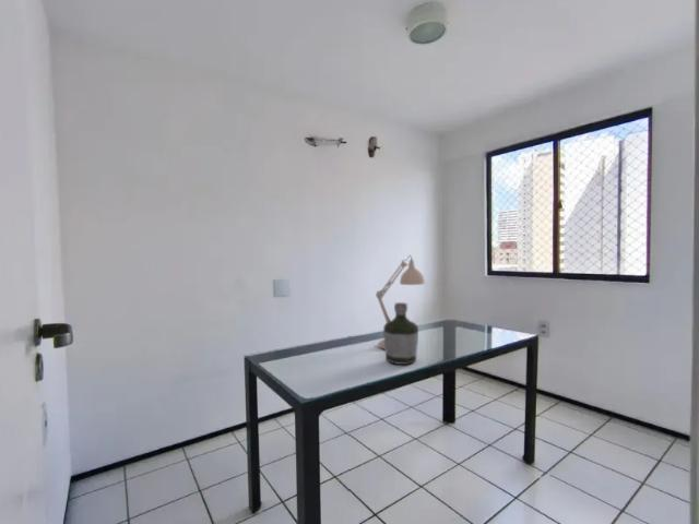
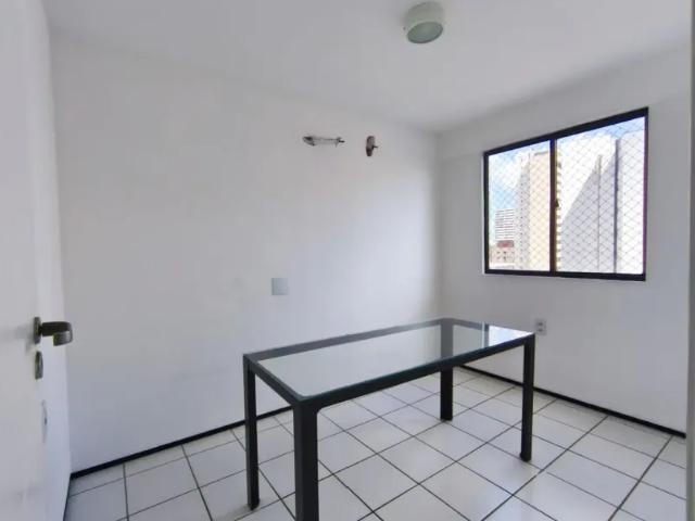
- desk lamp [375,254,426,350]
- bottle [382,301,419,366]
